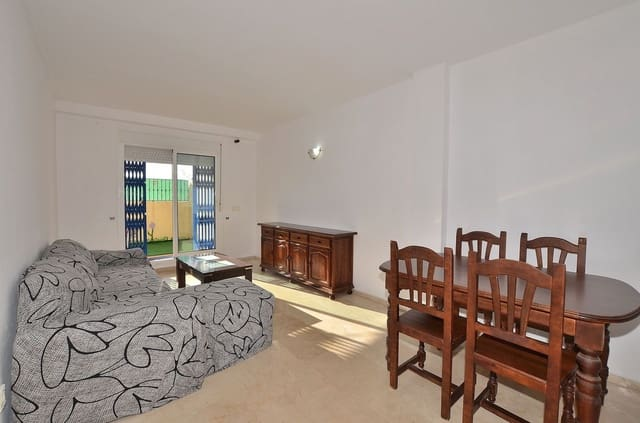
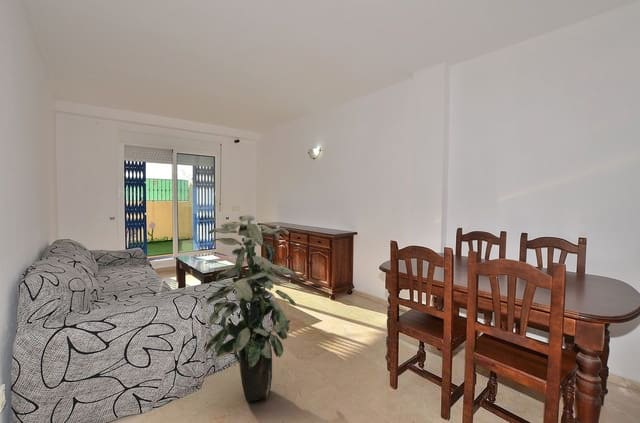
+ indoor plant [204,214,297,403]
